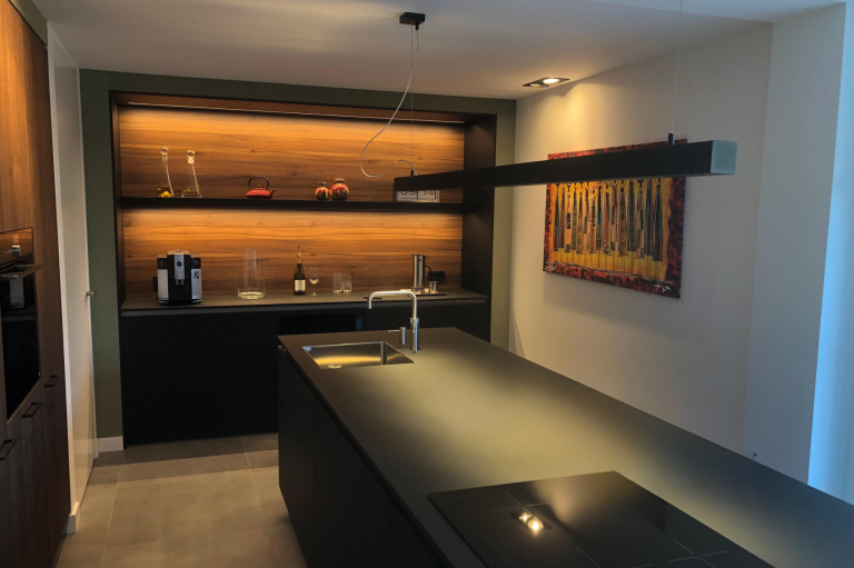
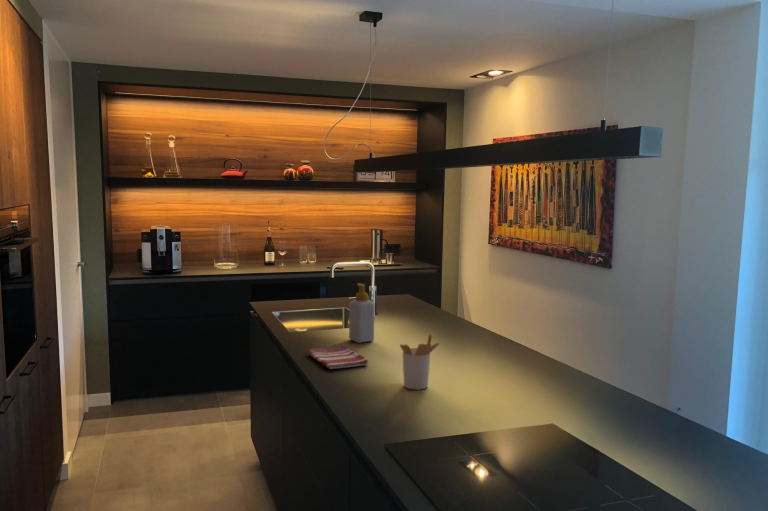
+ utensil holder [399,333,440,391]
+ dish towel [307,344,369,370]
+ soap bottle [348,283,376,344]
